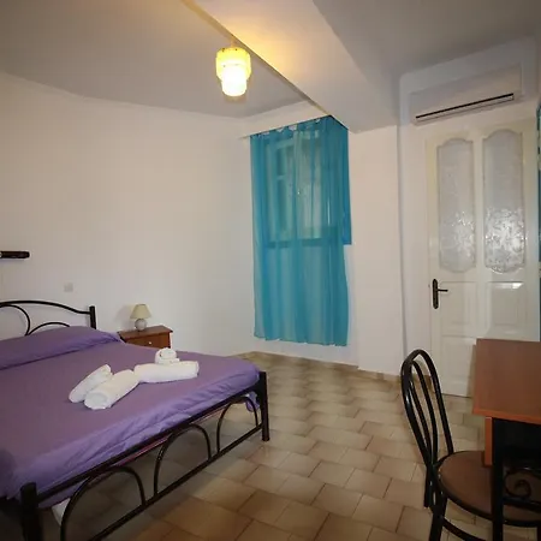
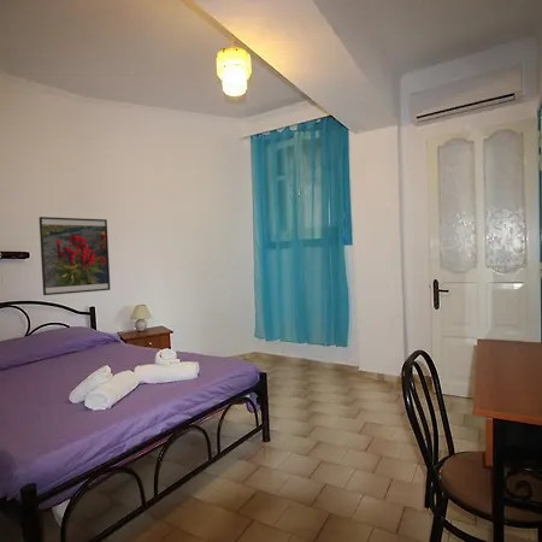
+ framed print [37,216,111,296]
